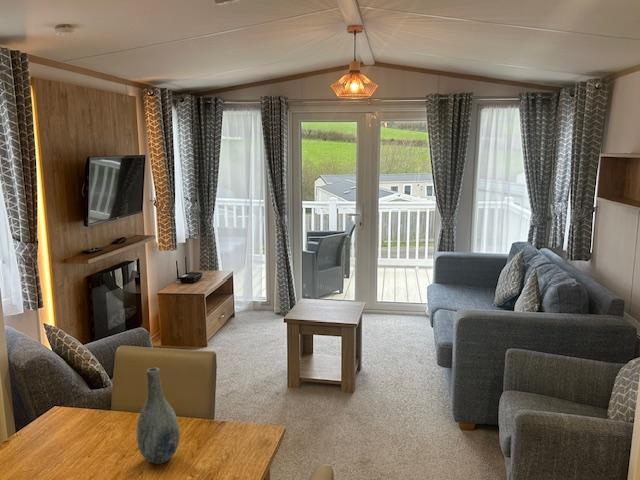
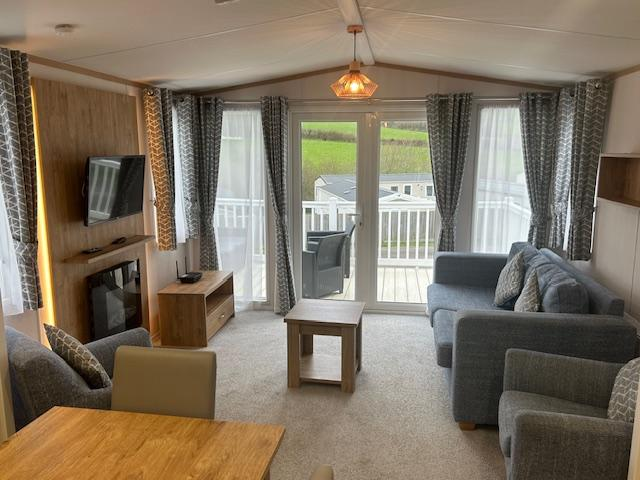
- vase [136,367,181,465]
